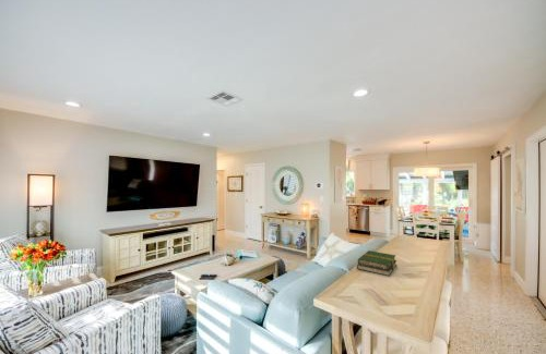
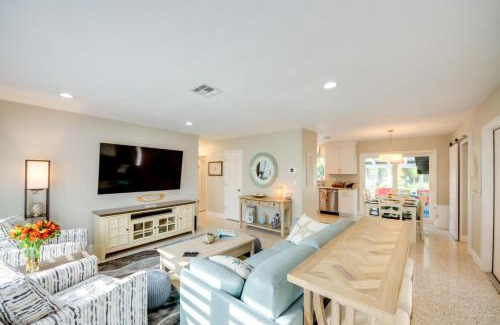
- book [356,249,397,277]
